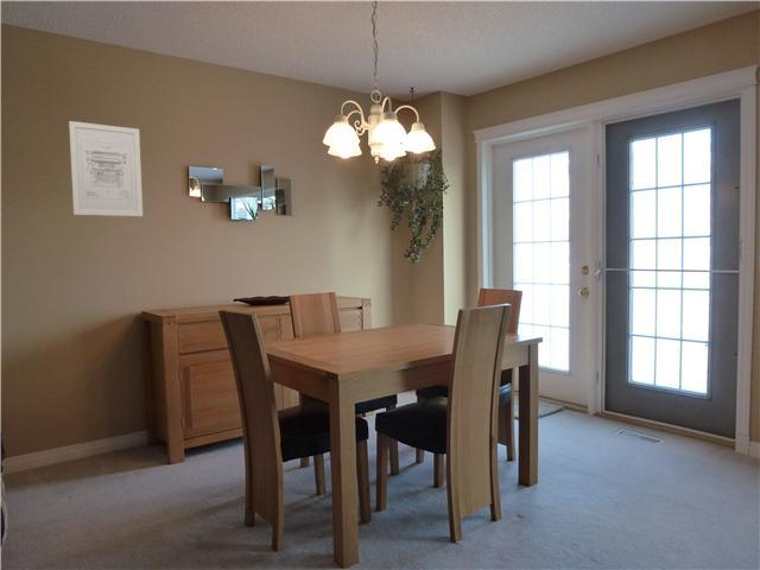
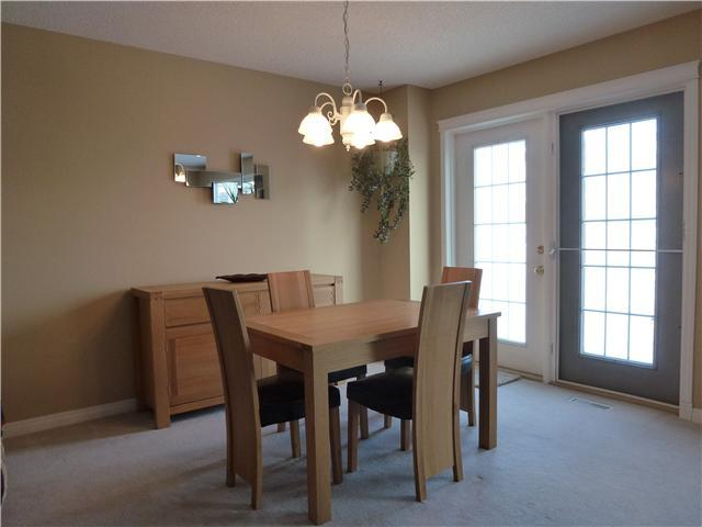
- wall art [68,120,144,217]
